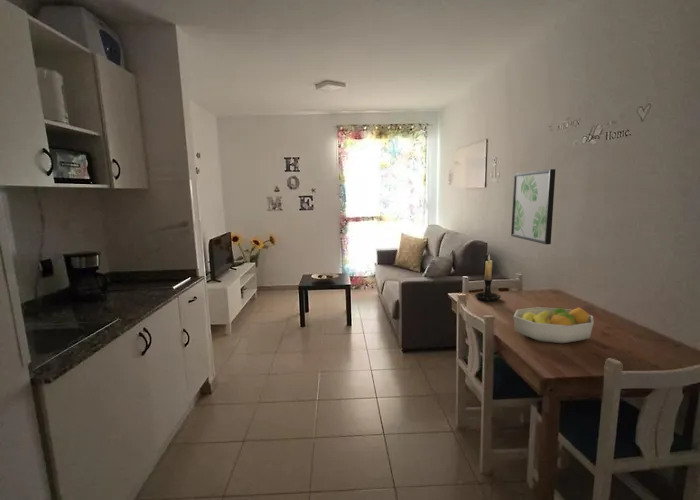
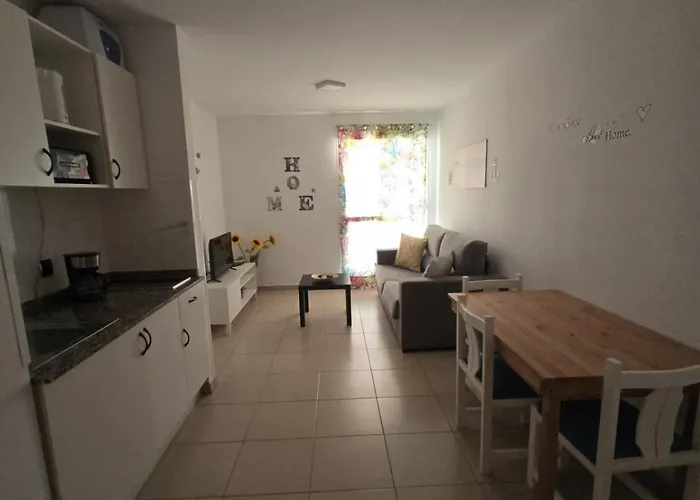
- candle holder [474,254,502,303]
- fruit bowl [512,306,595,344]
- wall art [510,168,556,245]
